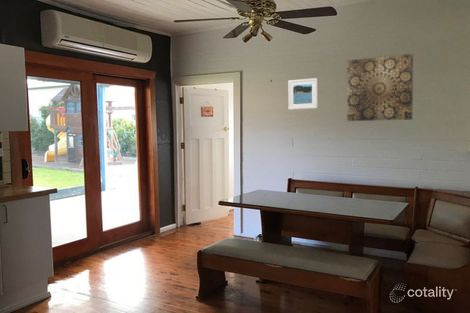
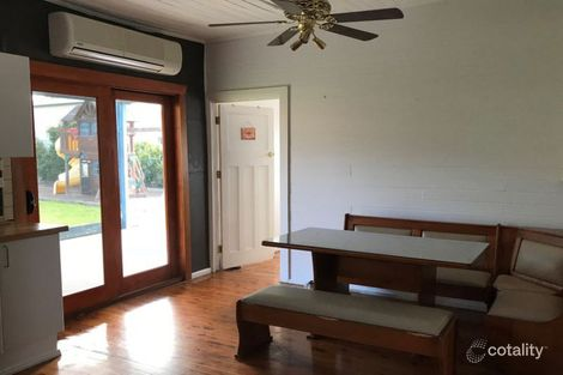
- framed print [287,77,319,111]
- wall art [346,53,414,122]
